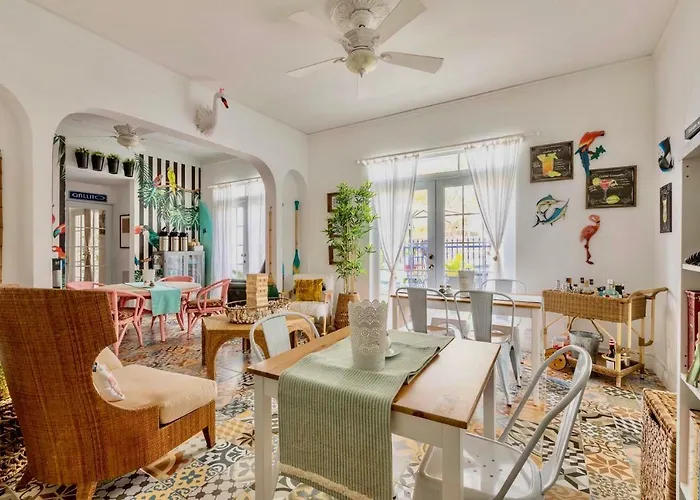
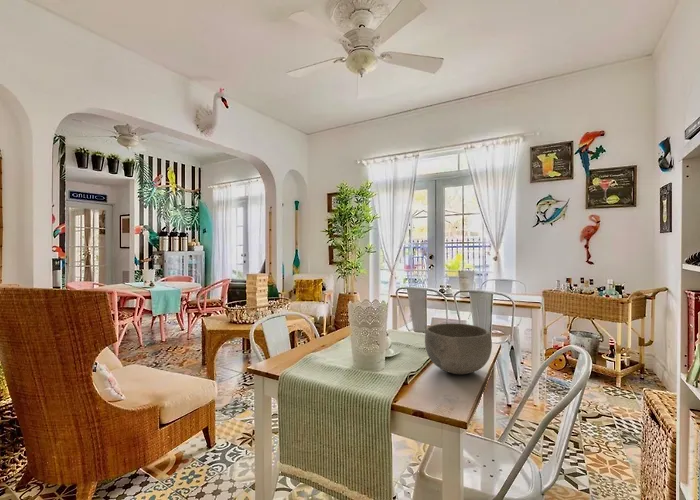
+ bowl [424,322,493,375]
